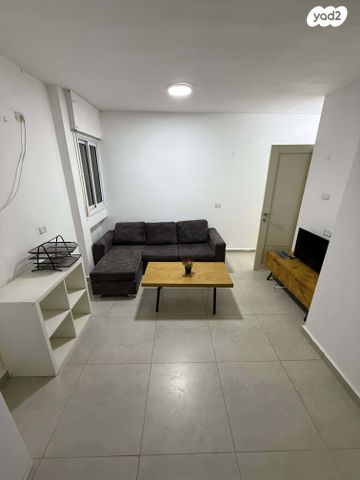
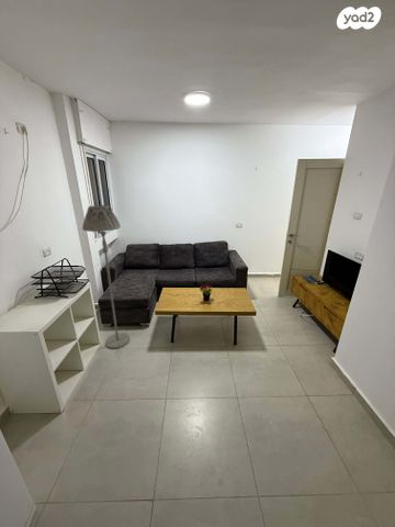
+ floor lamp [81,204,131,349]
